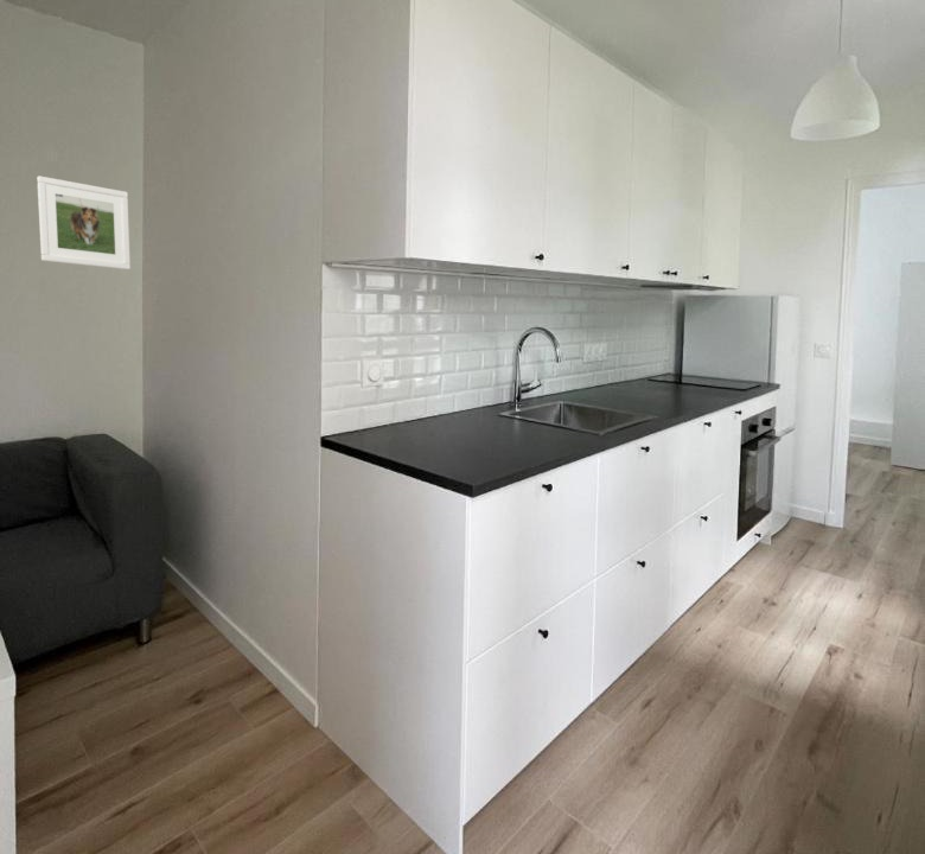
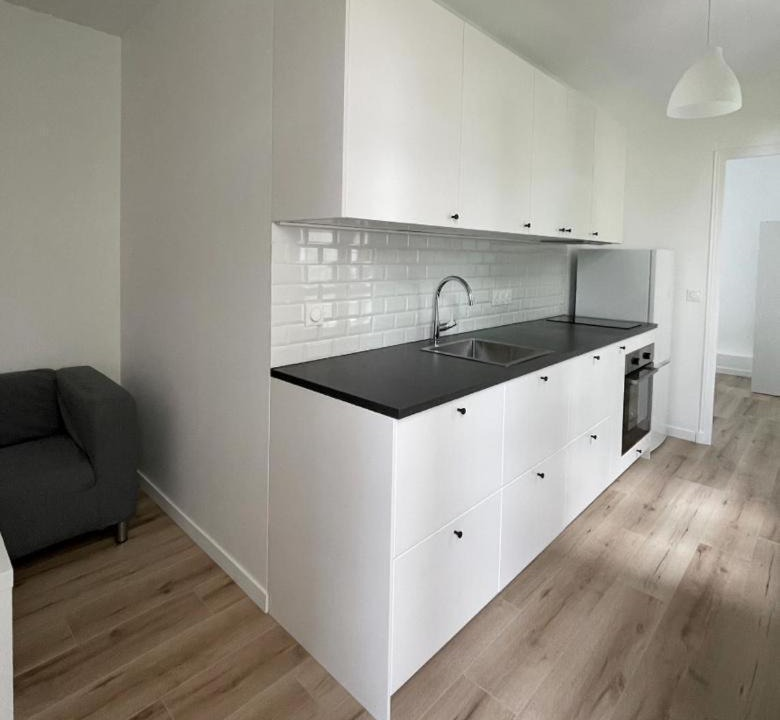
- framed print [36,174,132,270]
